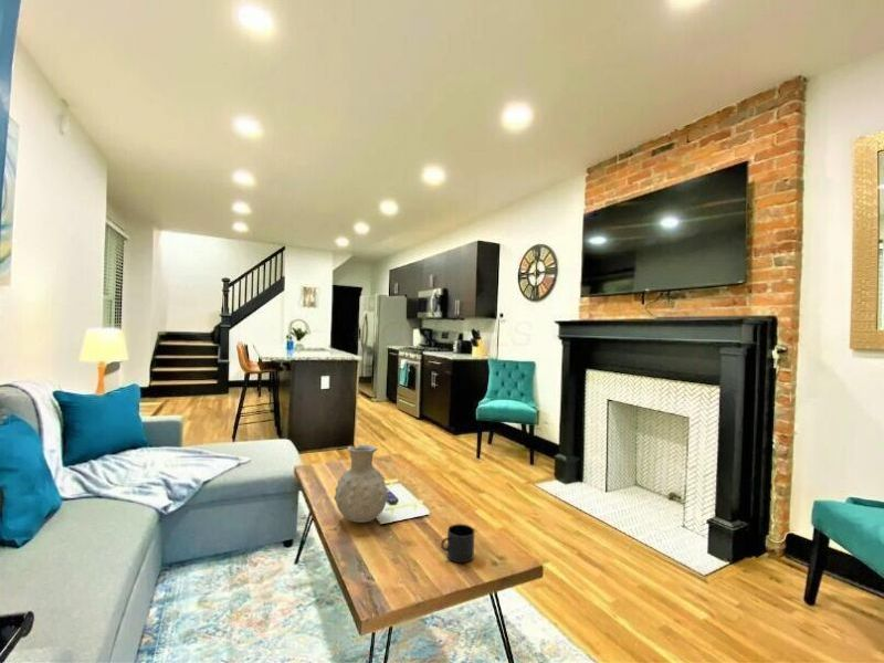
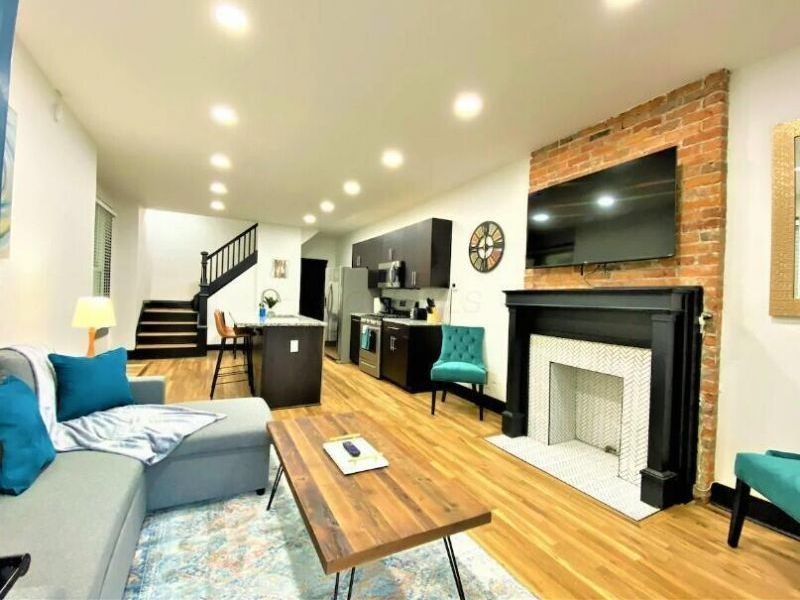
- vase [333,443,389,524]
- mug [440,523,475,564]
